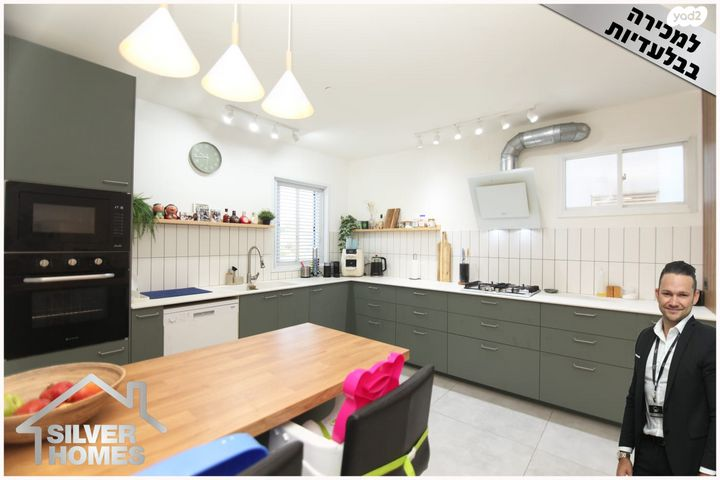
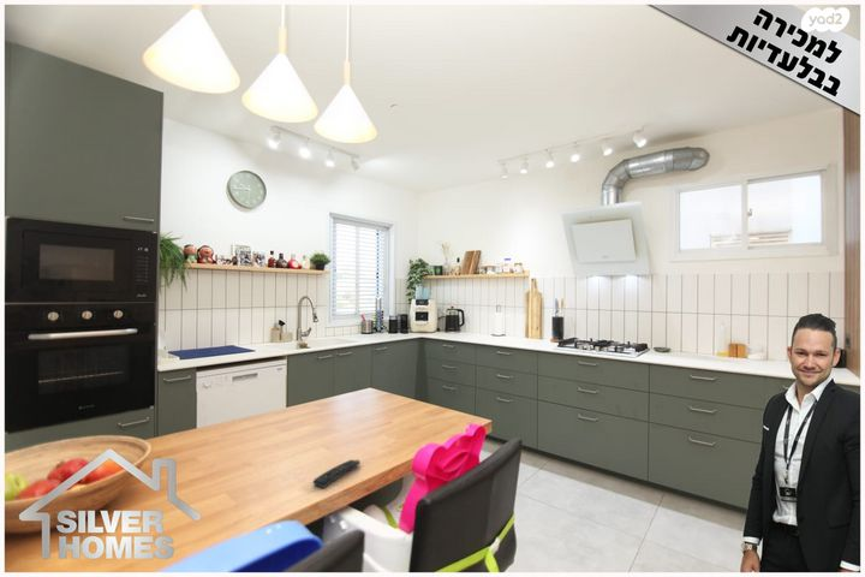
+ remote control [312,459,362,489]
